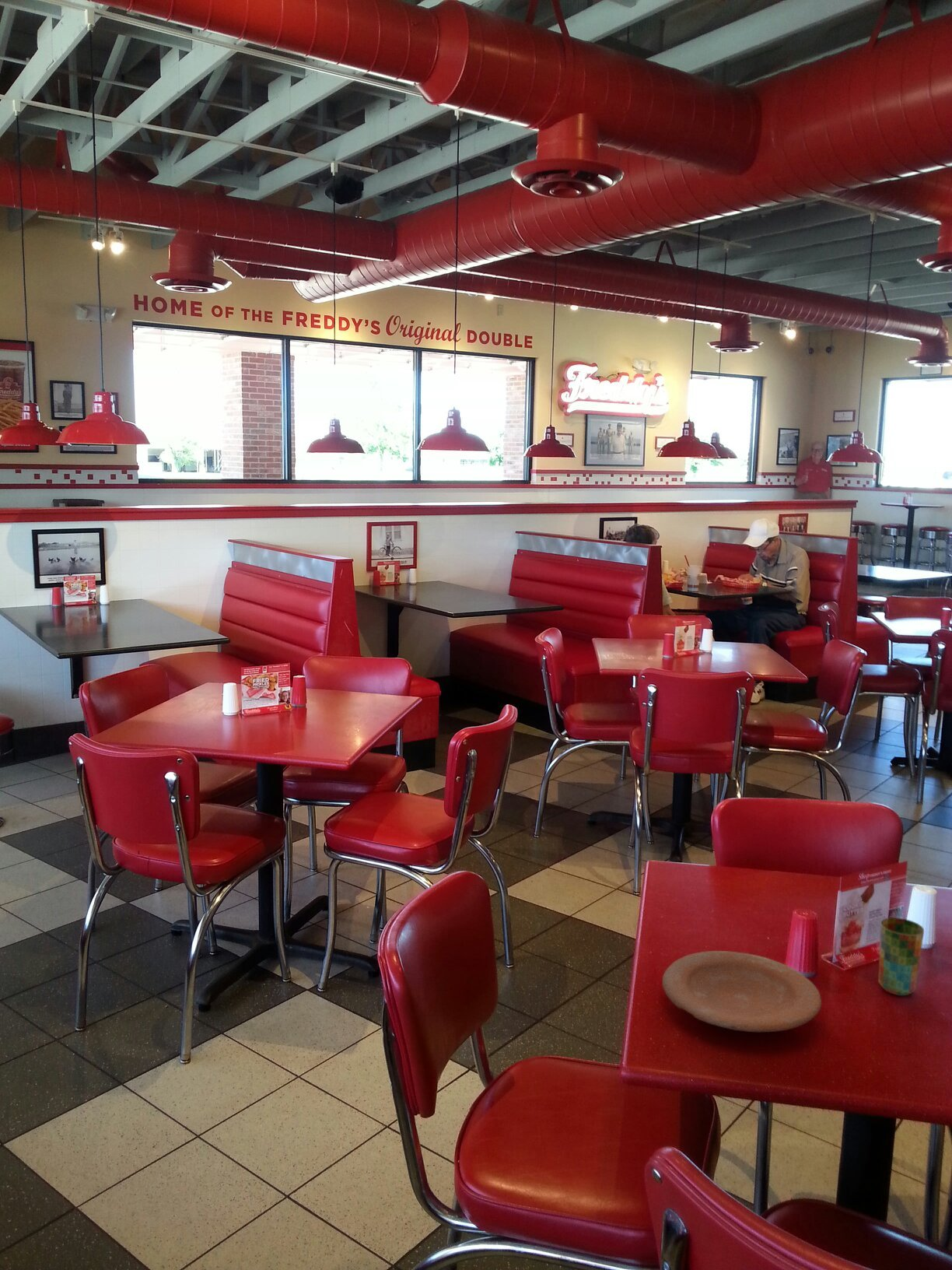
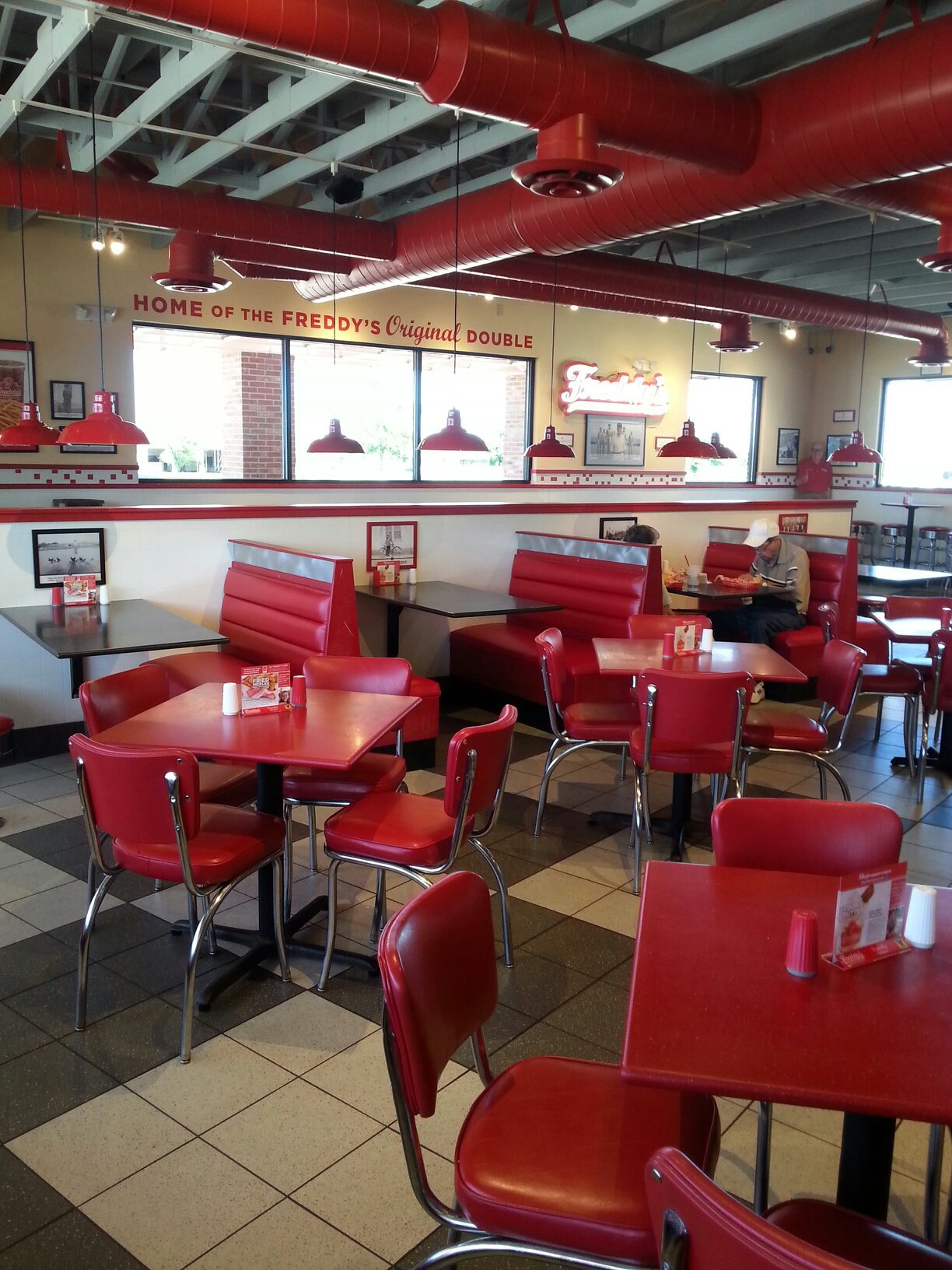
- cup [878,917,925,996]
- plate [662,950,822,1033]
